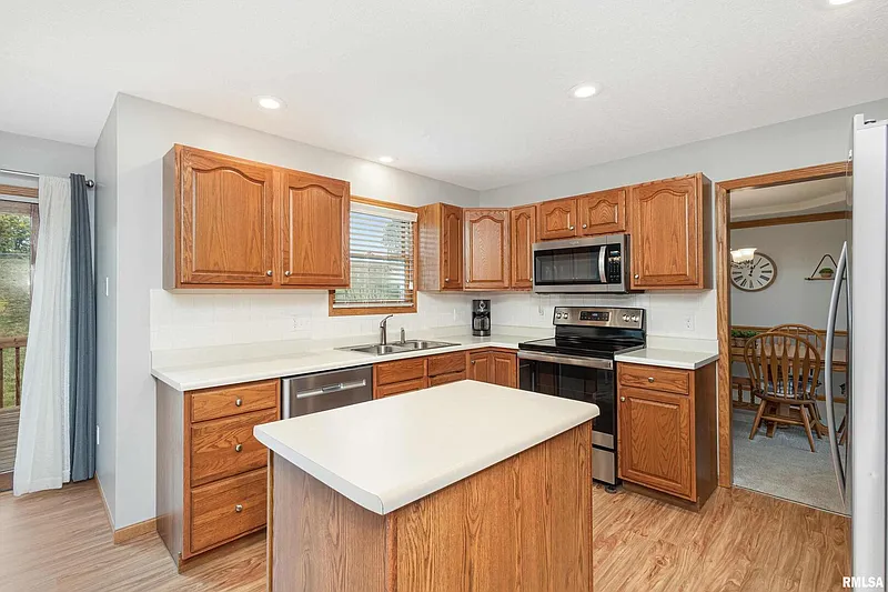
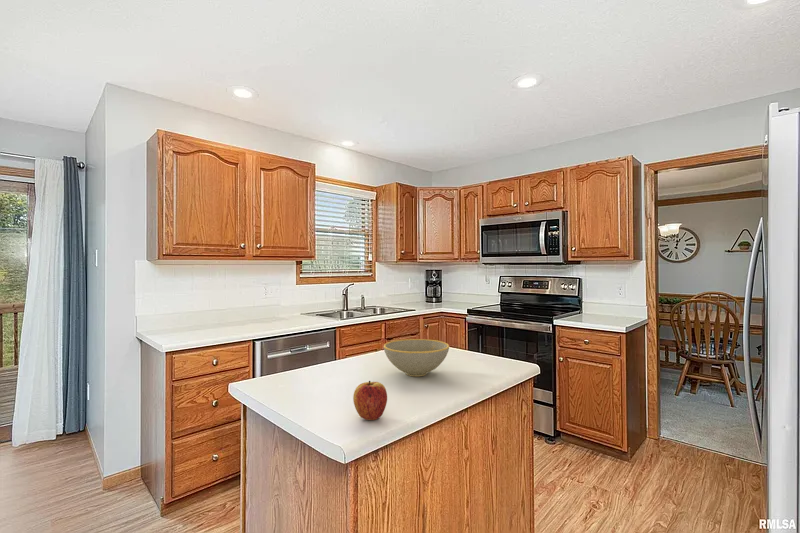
+ bowl [383,338,450,377]
+ apple [352,380,388,421]
